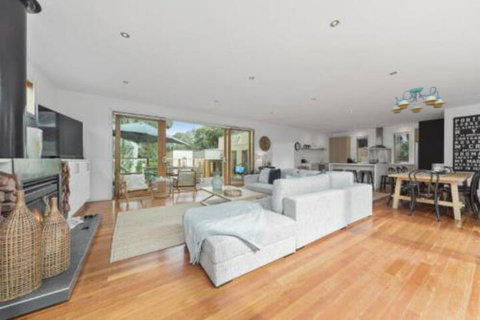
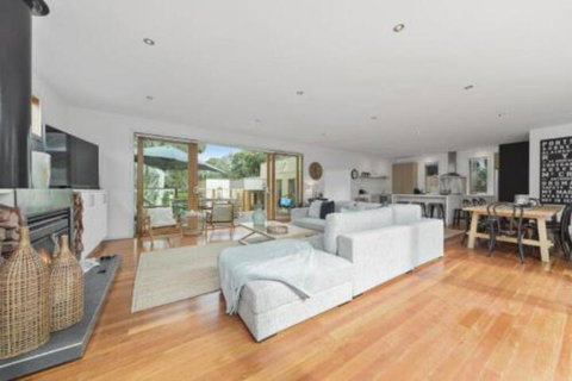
- chandelier [390,86,446,114]
